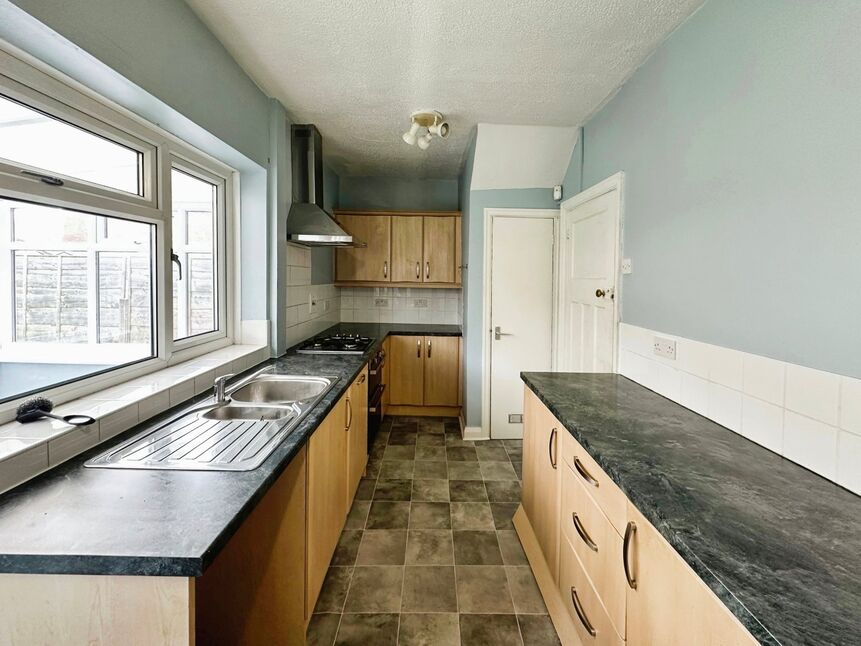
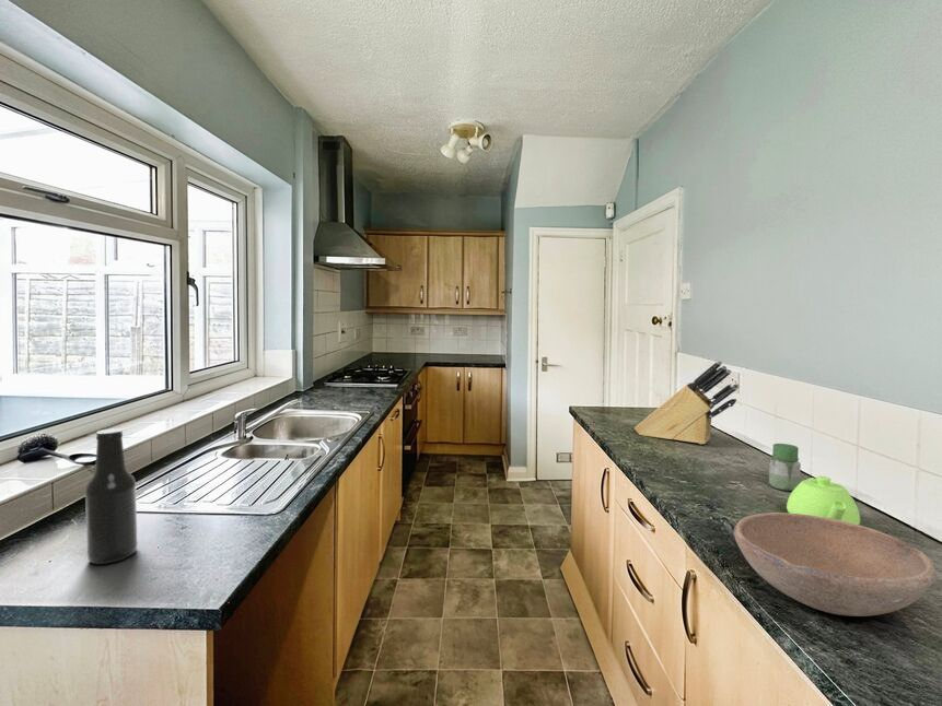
+ beer bottle [84,427,139,565]
+ jar [768,443,802,492]
+ knife block [633,360,741,445]
+ teapot [786,475,861,526]
+ bowl [733,511,938,617]
